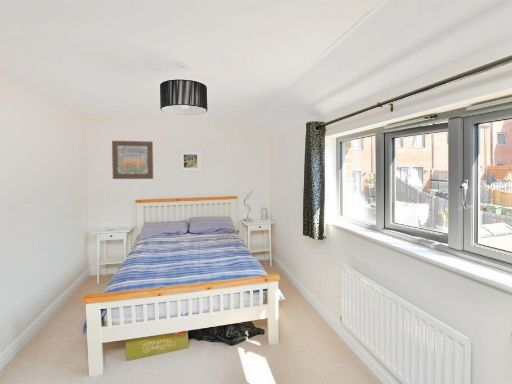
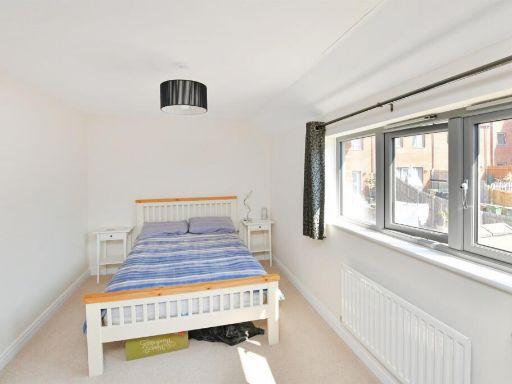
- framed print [179,150,202,172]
- wall art [111,140,154,180]
